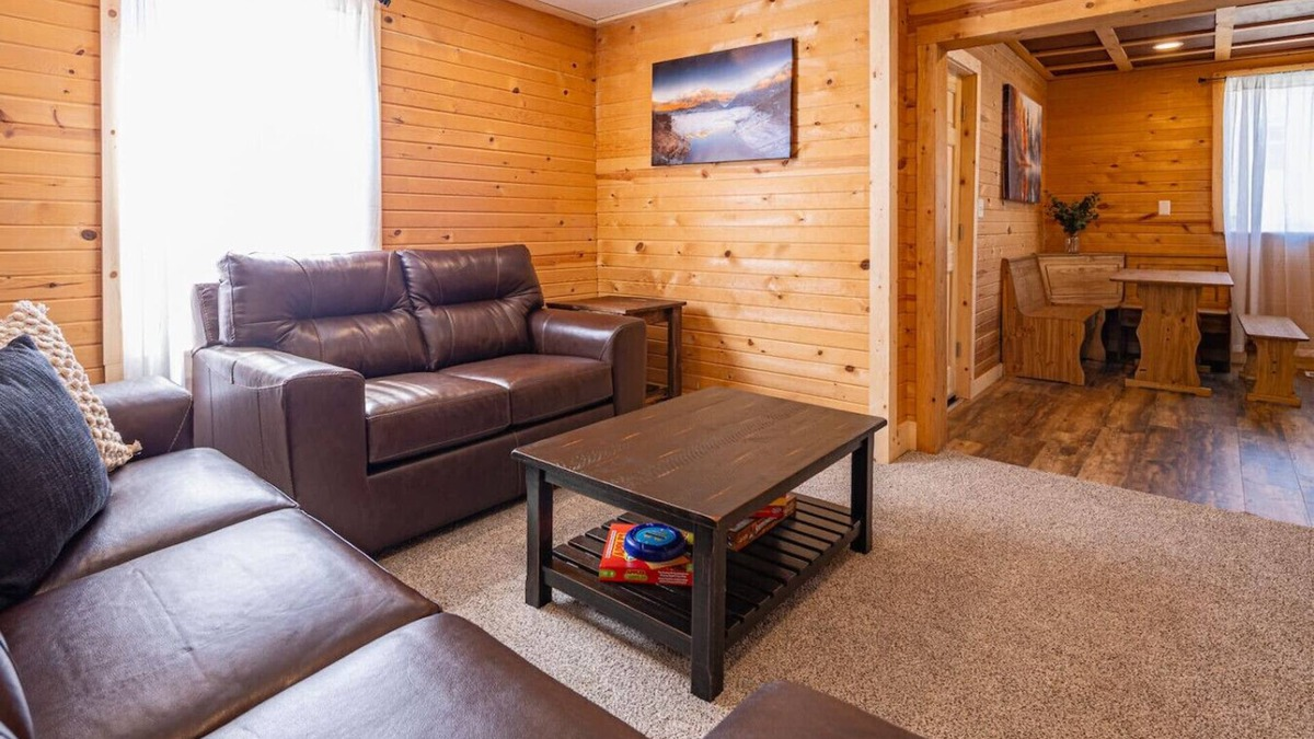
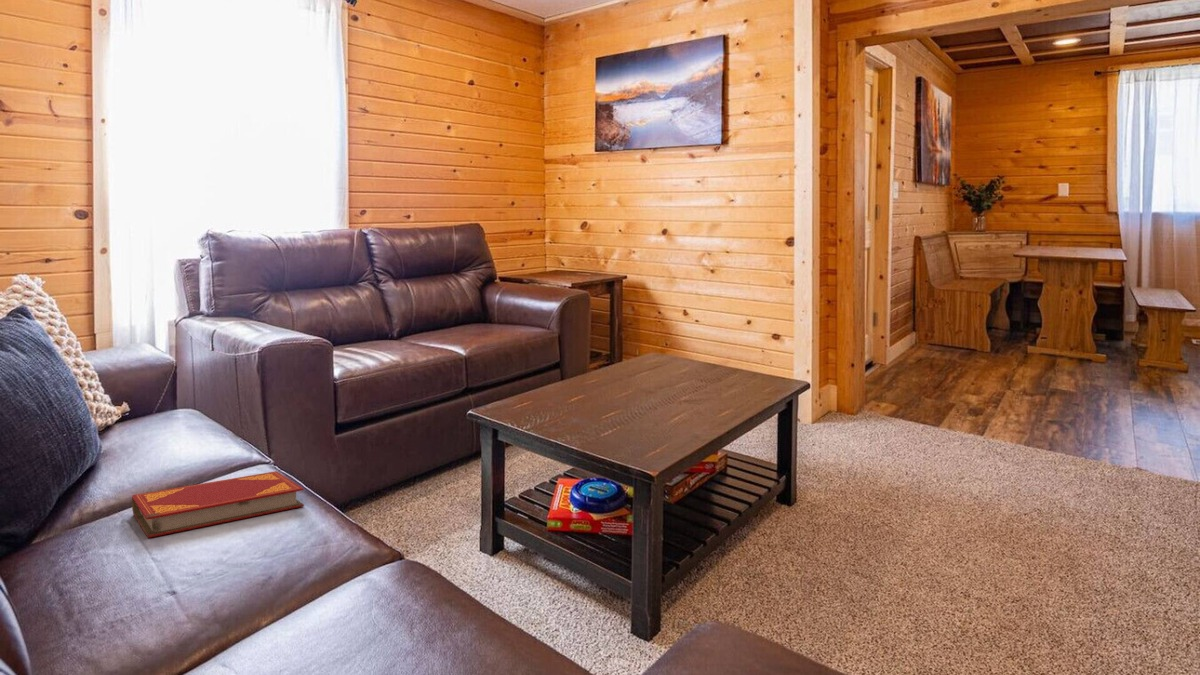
+ hardback book [131,470,305,539]
